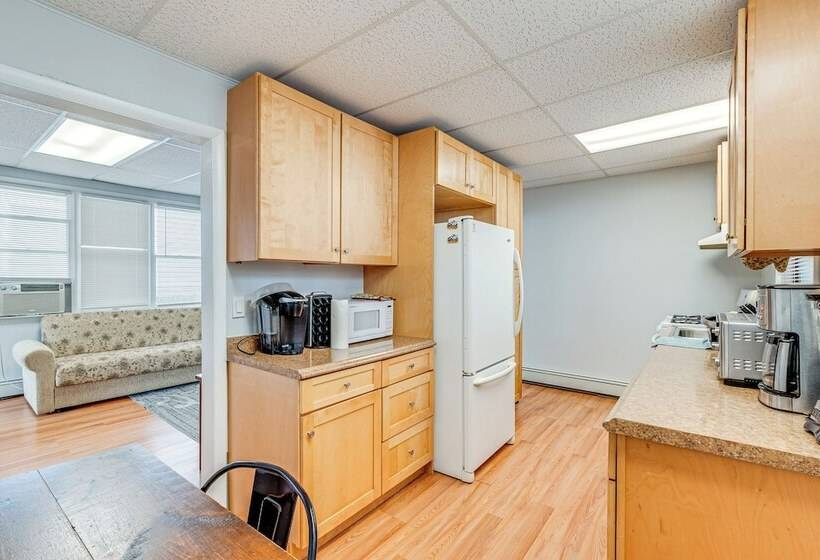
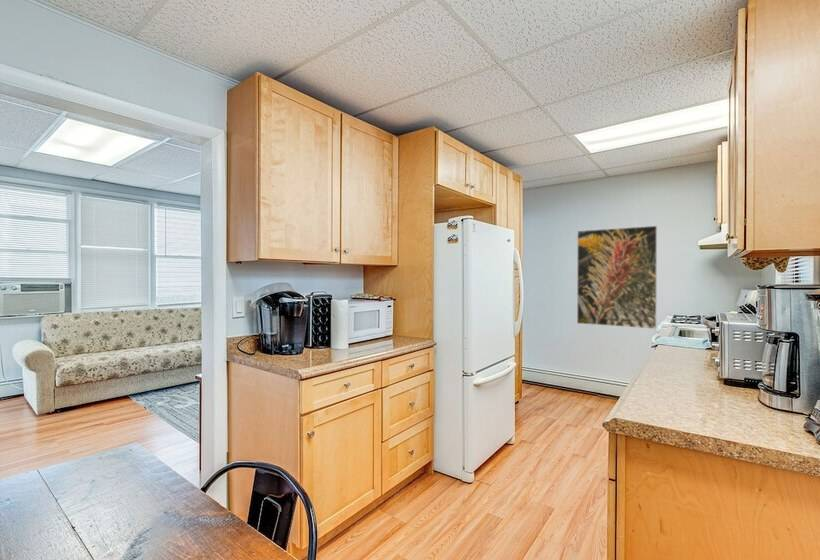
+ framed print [576,225,658,330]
